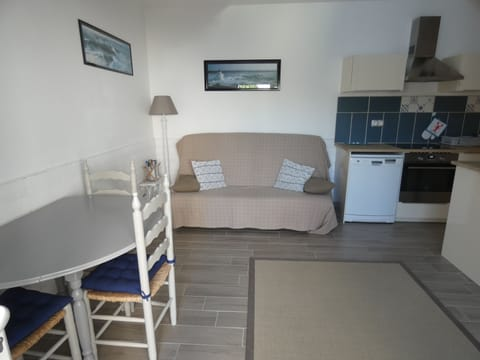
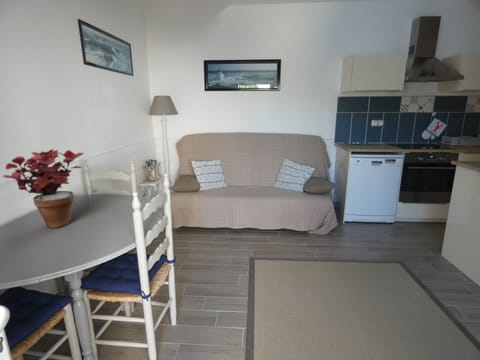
+ potted plant [2,148,84,229]
